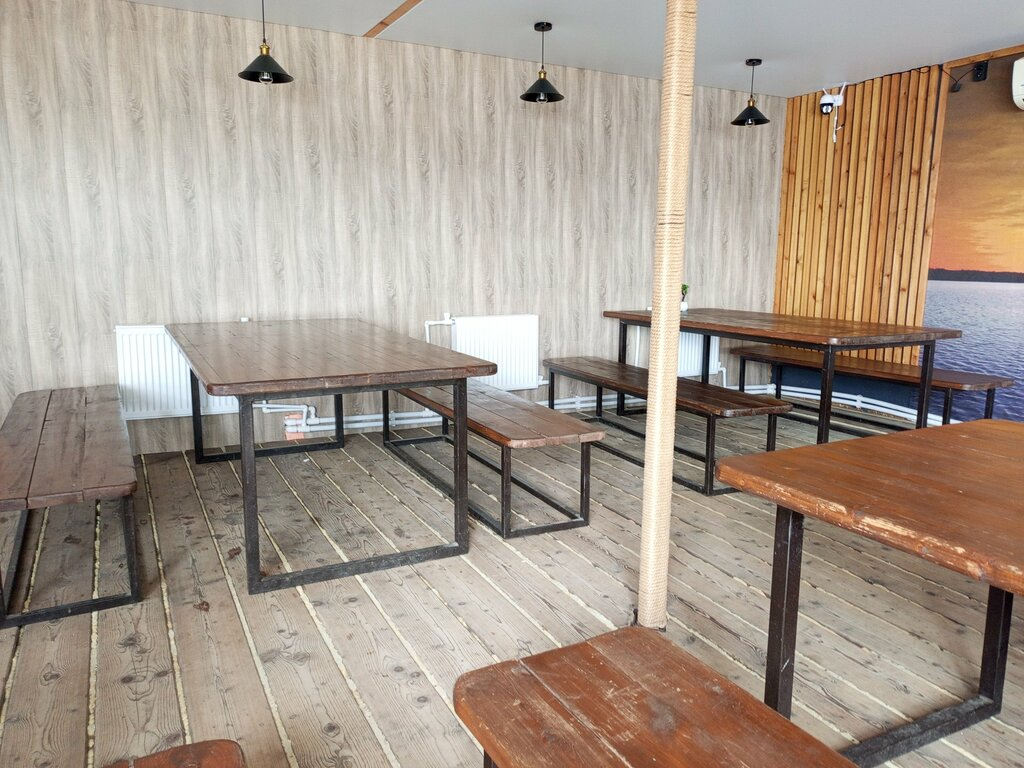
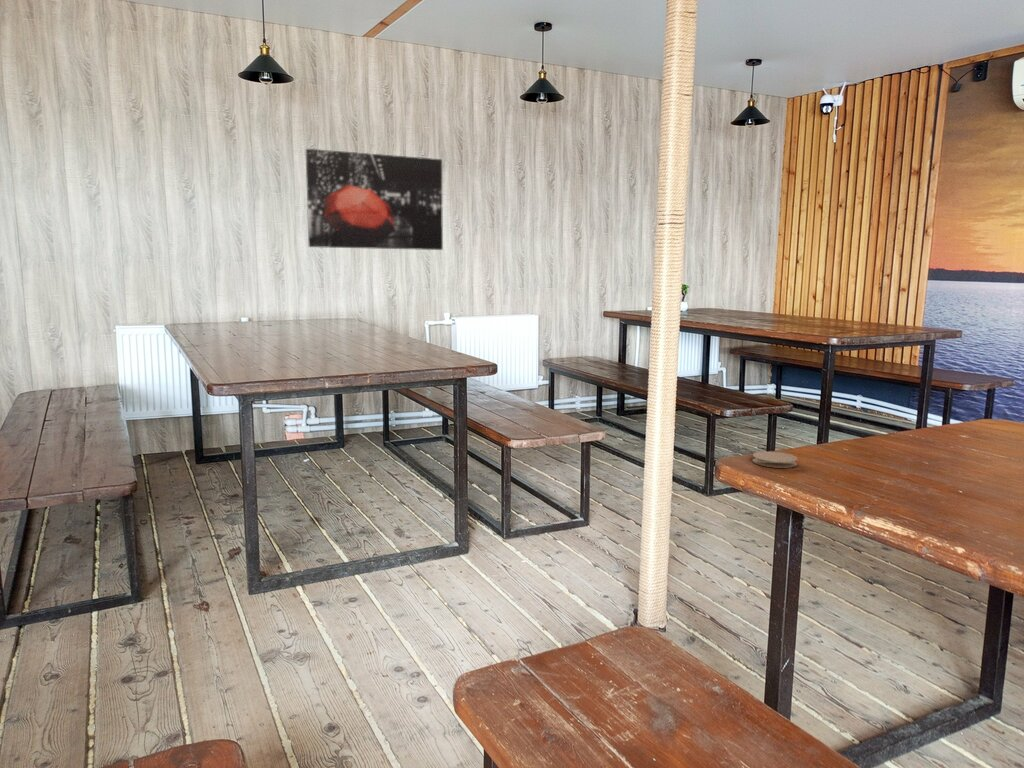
+ wall art [305,148,444,251]
+ coaster [752,451,798,469]
